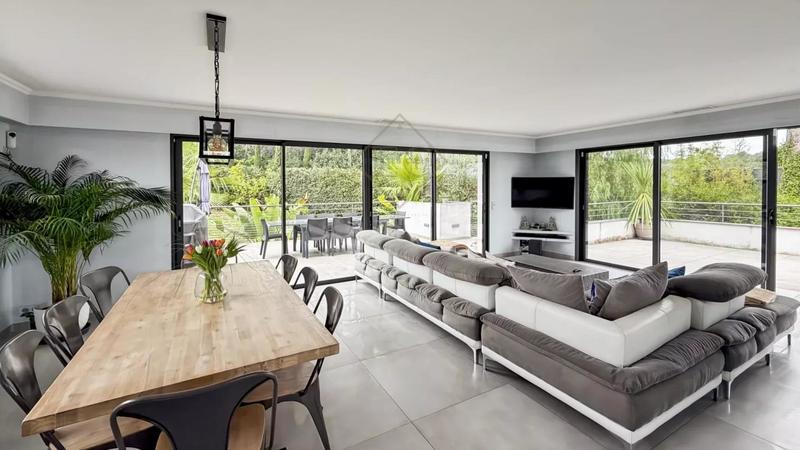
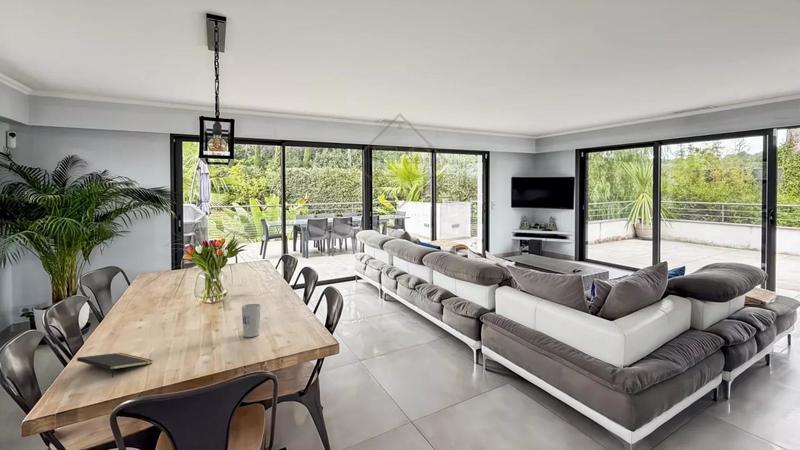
+ notepad [76,352,154,379]
+ cup [241,303,262,338]
